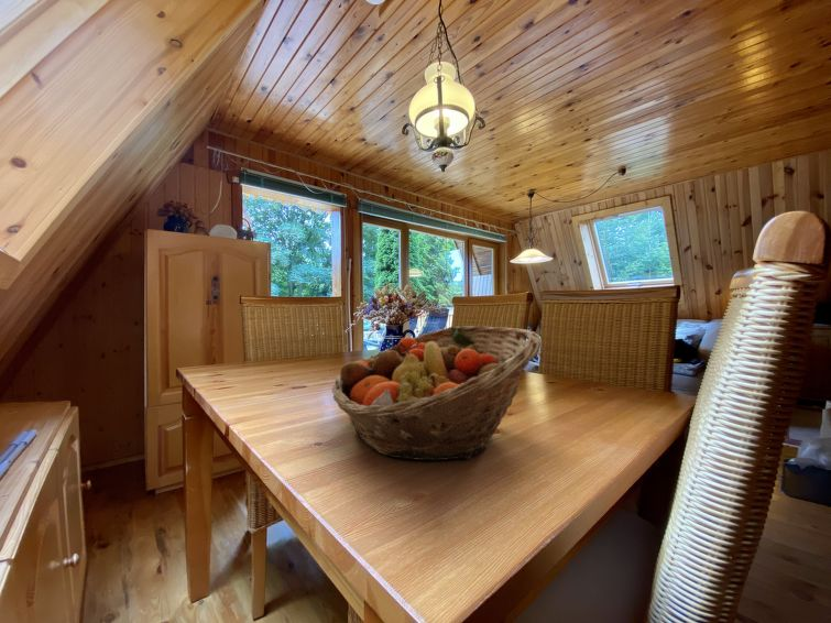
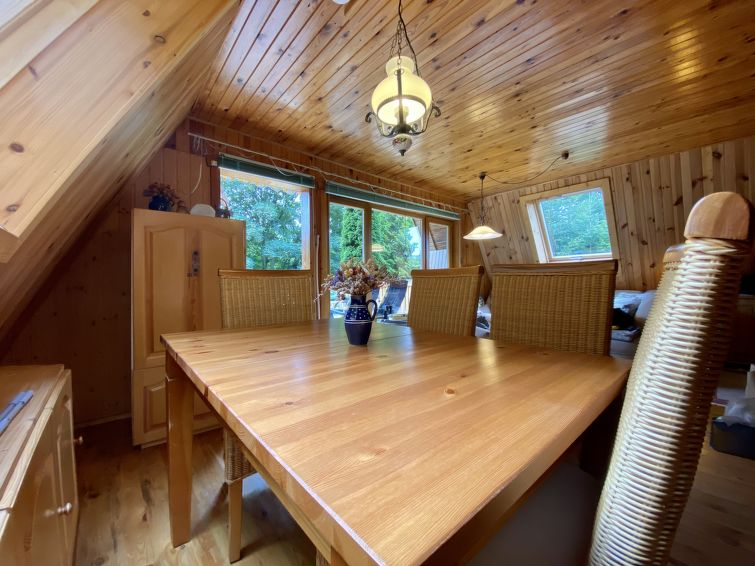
- fruit basket [331,325,543,461]
